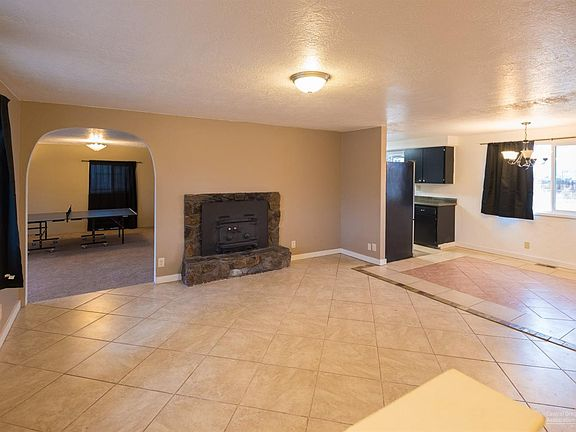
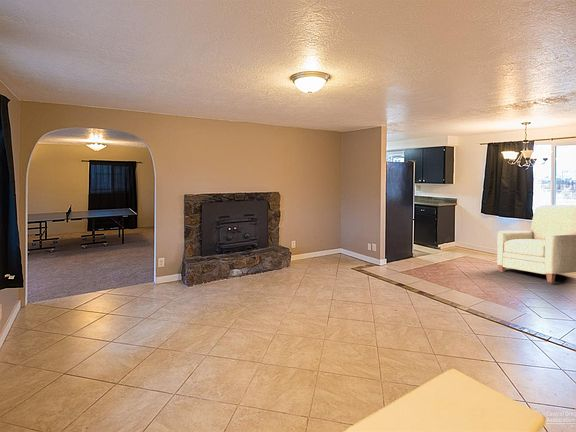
+ chair [496,204,576,284]
